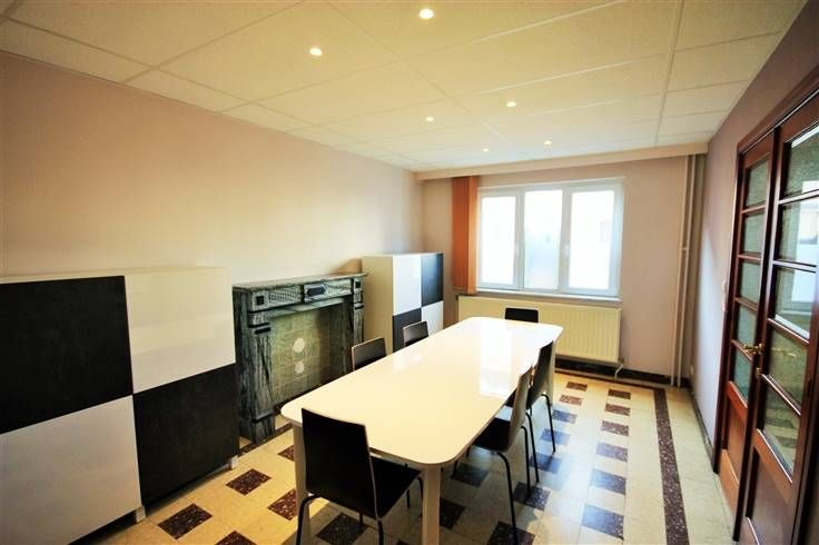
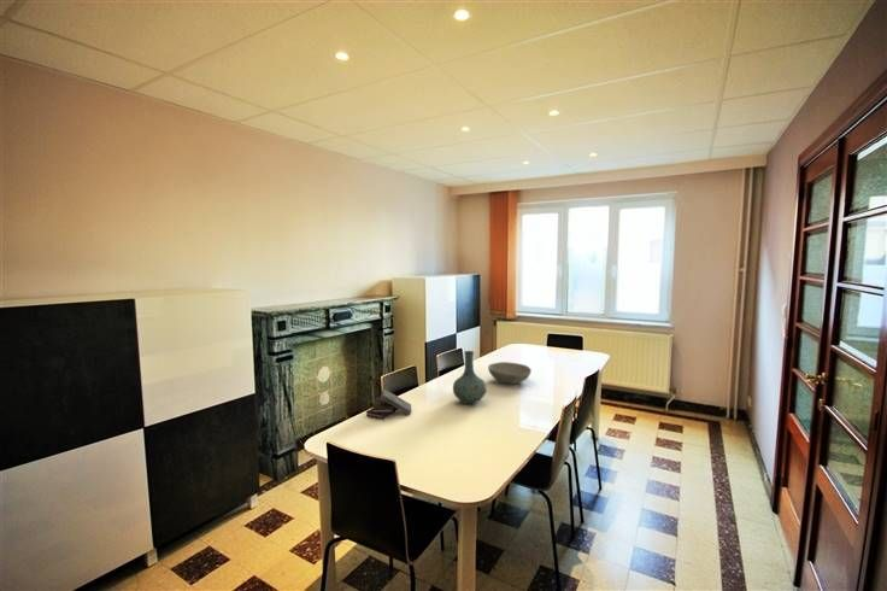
+ bowl [487,361,533,385]
+ vase [452,350,487,405]
+ book [365,387,412,420]
